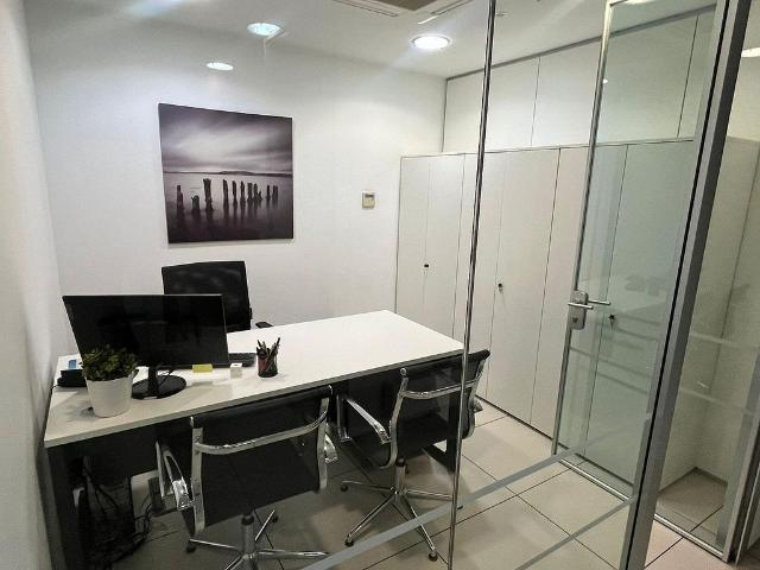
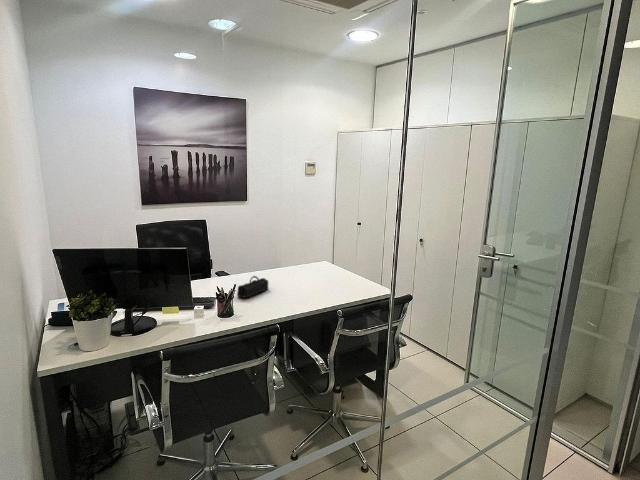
+ pencil case [236,275,269,299]
